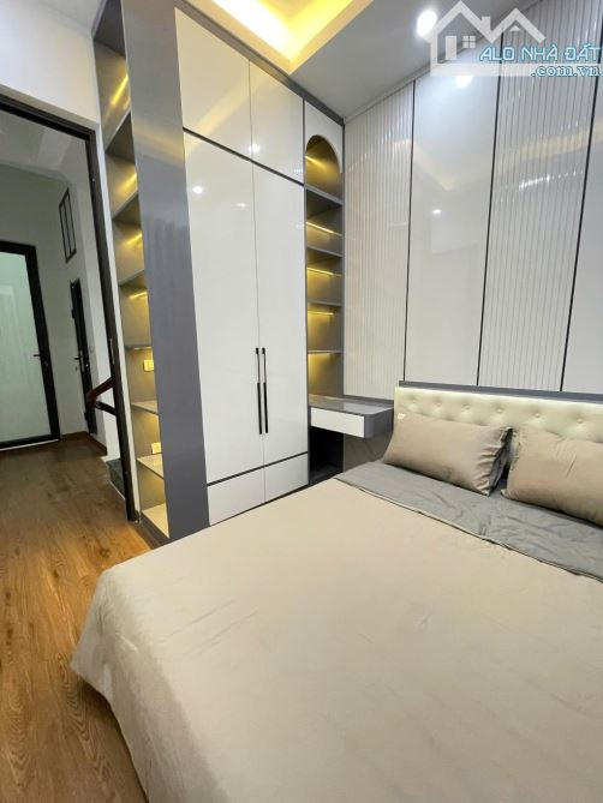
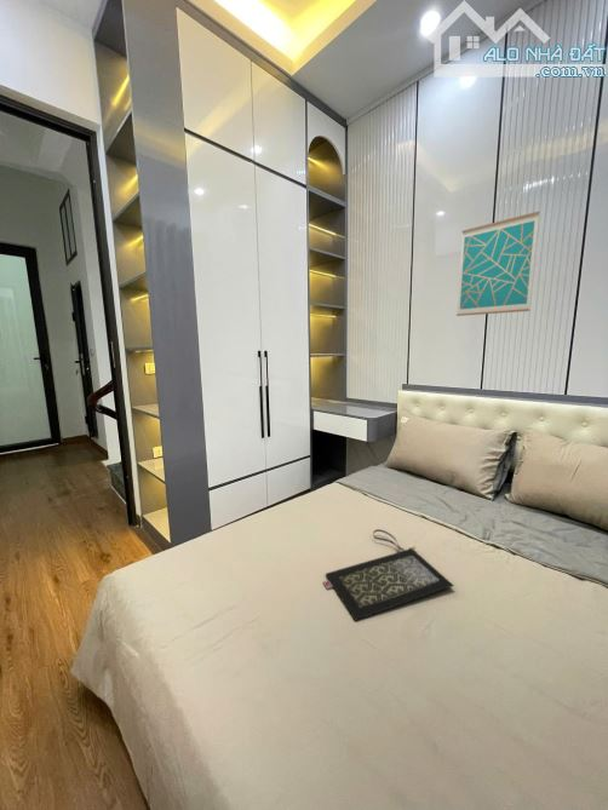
+ wall art [455,211,540,317]
+ clutch bag [322,528,455,622]
